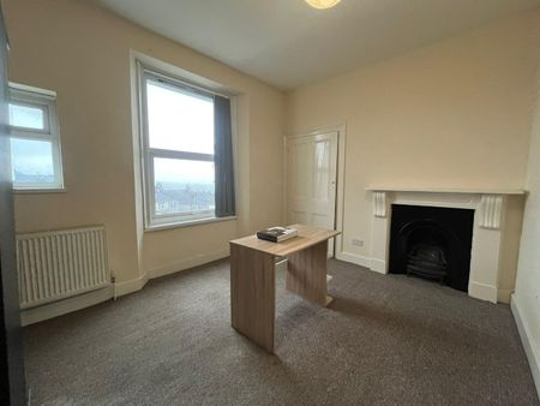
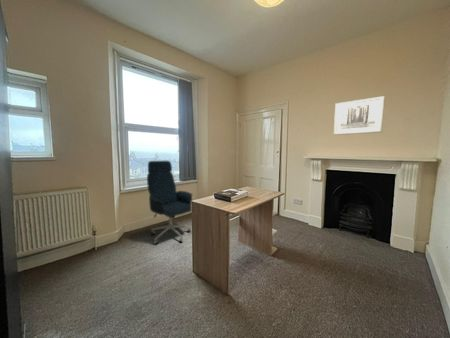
+ office chair [146,160,193,245]
+ wall art [333,95,386,136]
